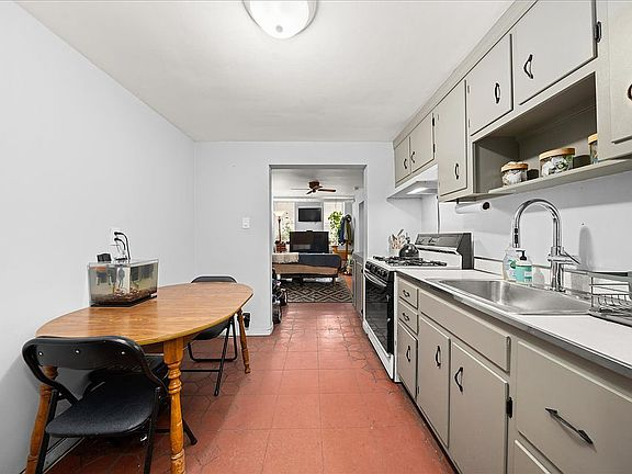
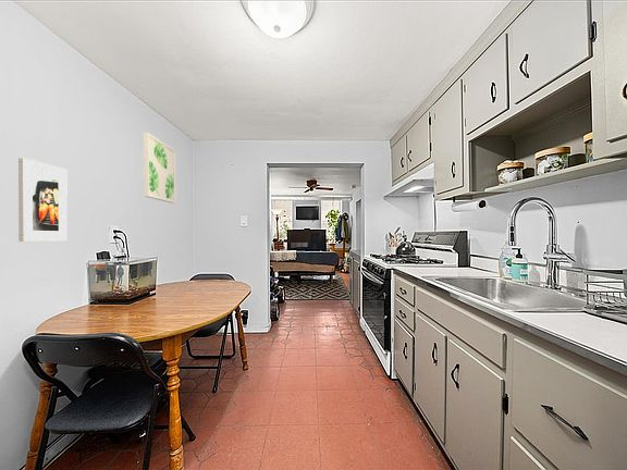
+ wall art [143,132,176,205]
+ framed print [17,157,69,243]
